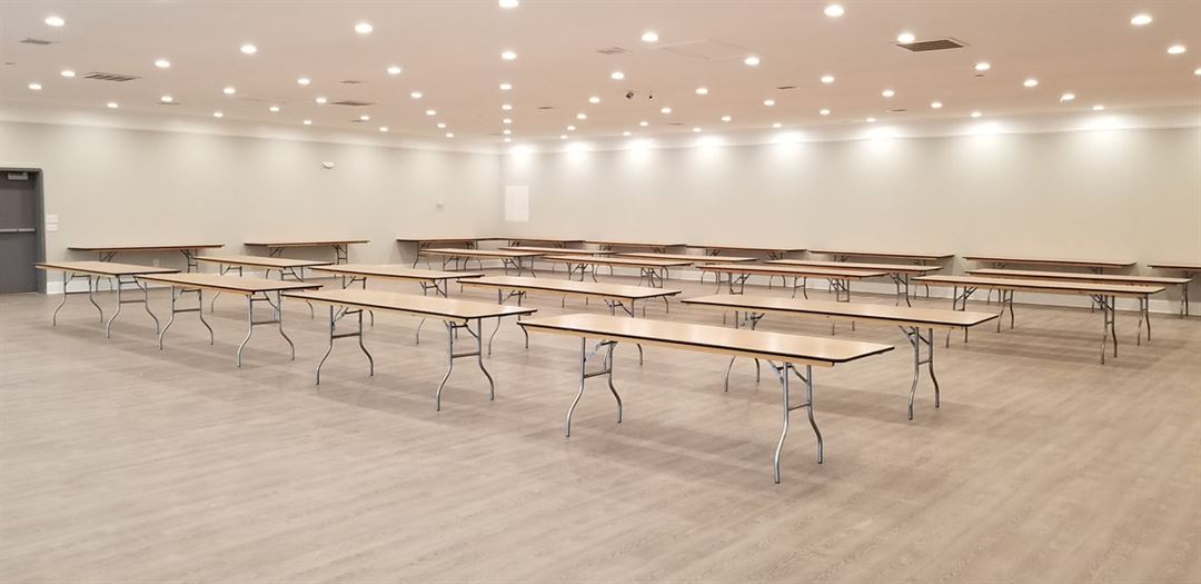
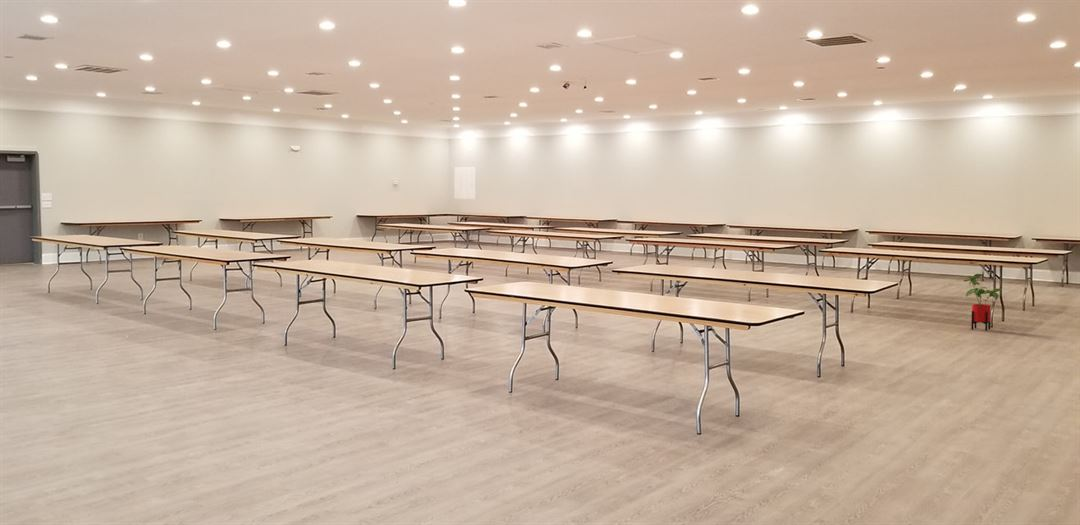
+ house plant [962,273,1002,332]
